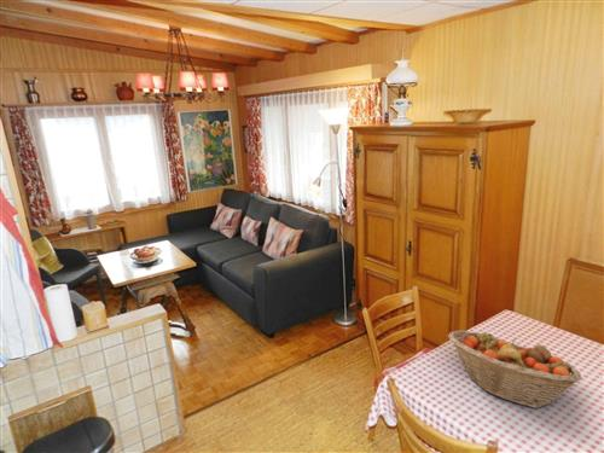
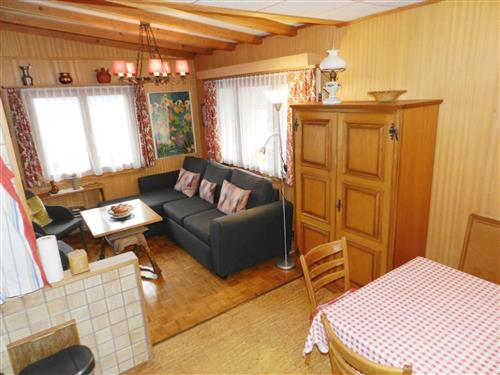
- fruit basket [447,329,582,410]
